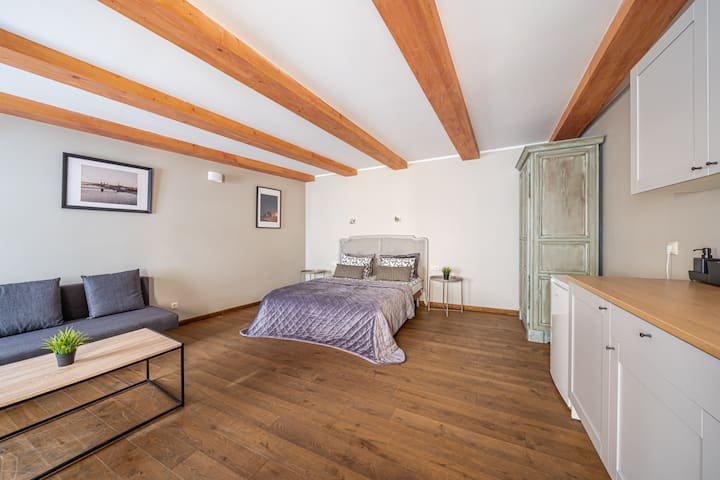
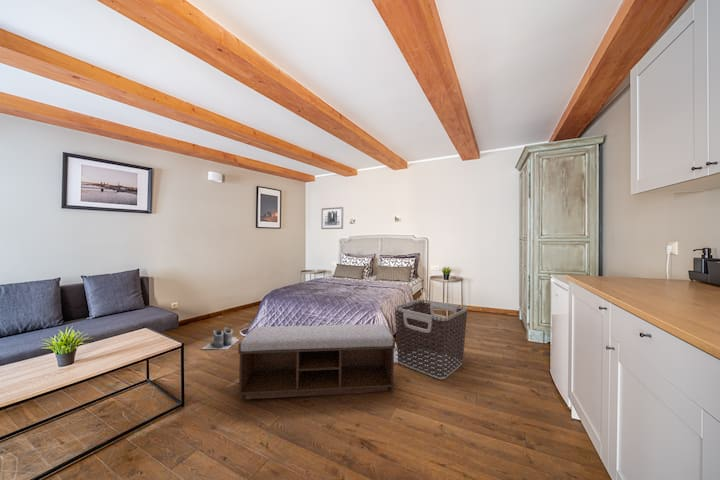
+ boots [201,326,240,351]
+ clothes hamper [394,298,469,380]
+ bench [237,323,396,400]
+ wall art [320,206,344,230]
